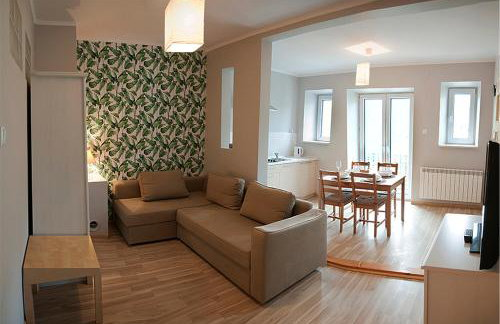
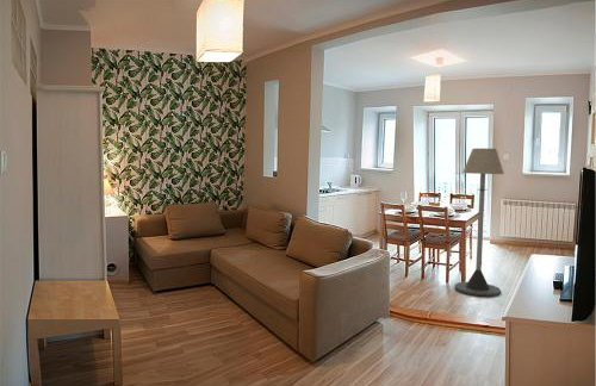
+ floor lamp [454,148,505,298]
